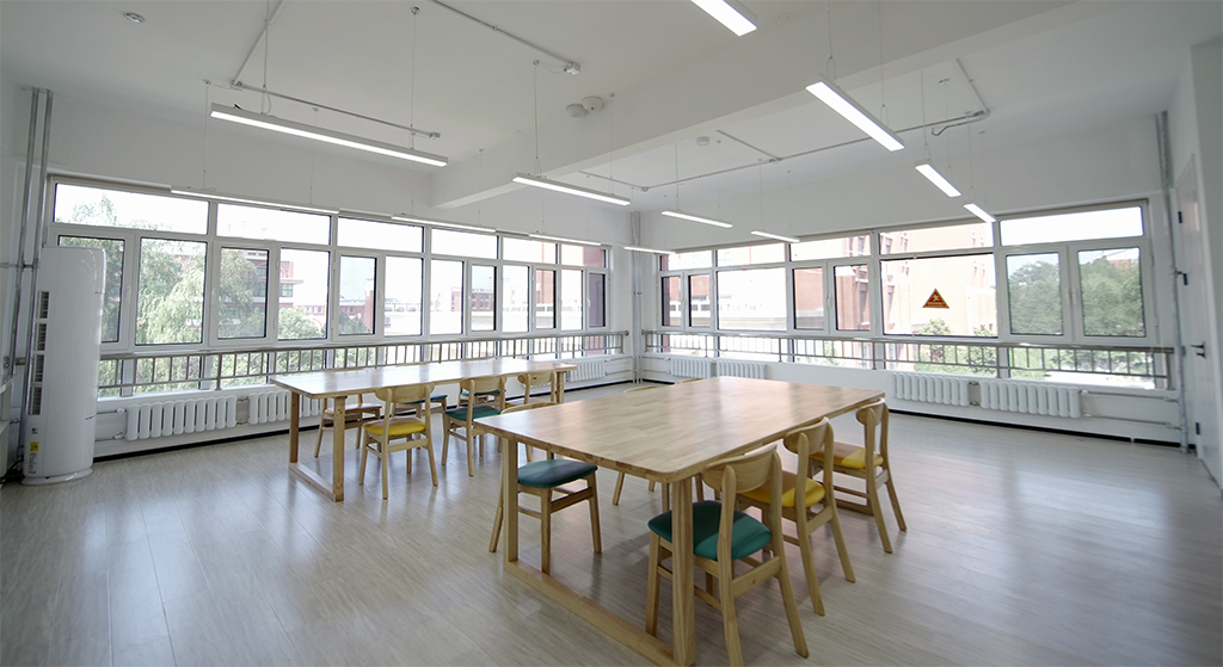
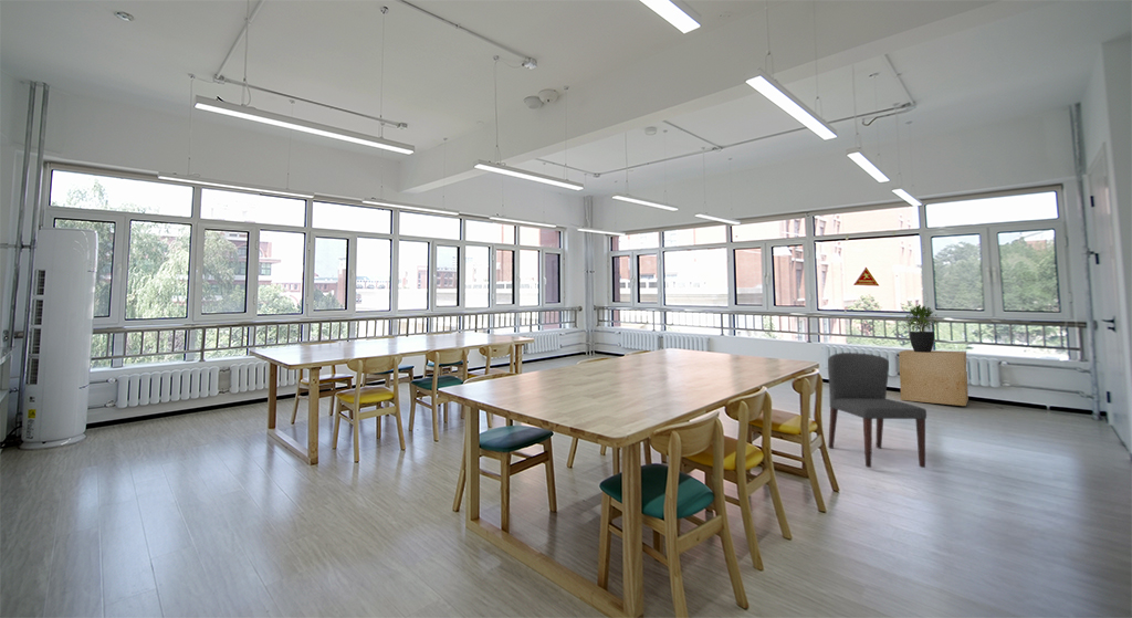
+ potted plant [903,303,941,353]
+ chair [827,352,927,469]
+ cardboard box [898,349,969,407]
